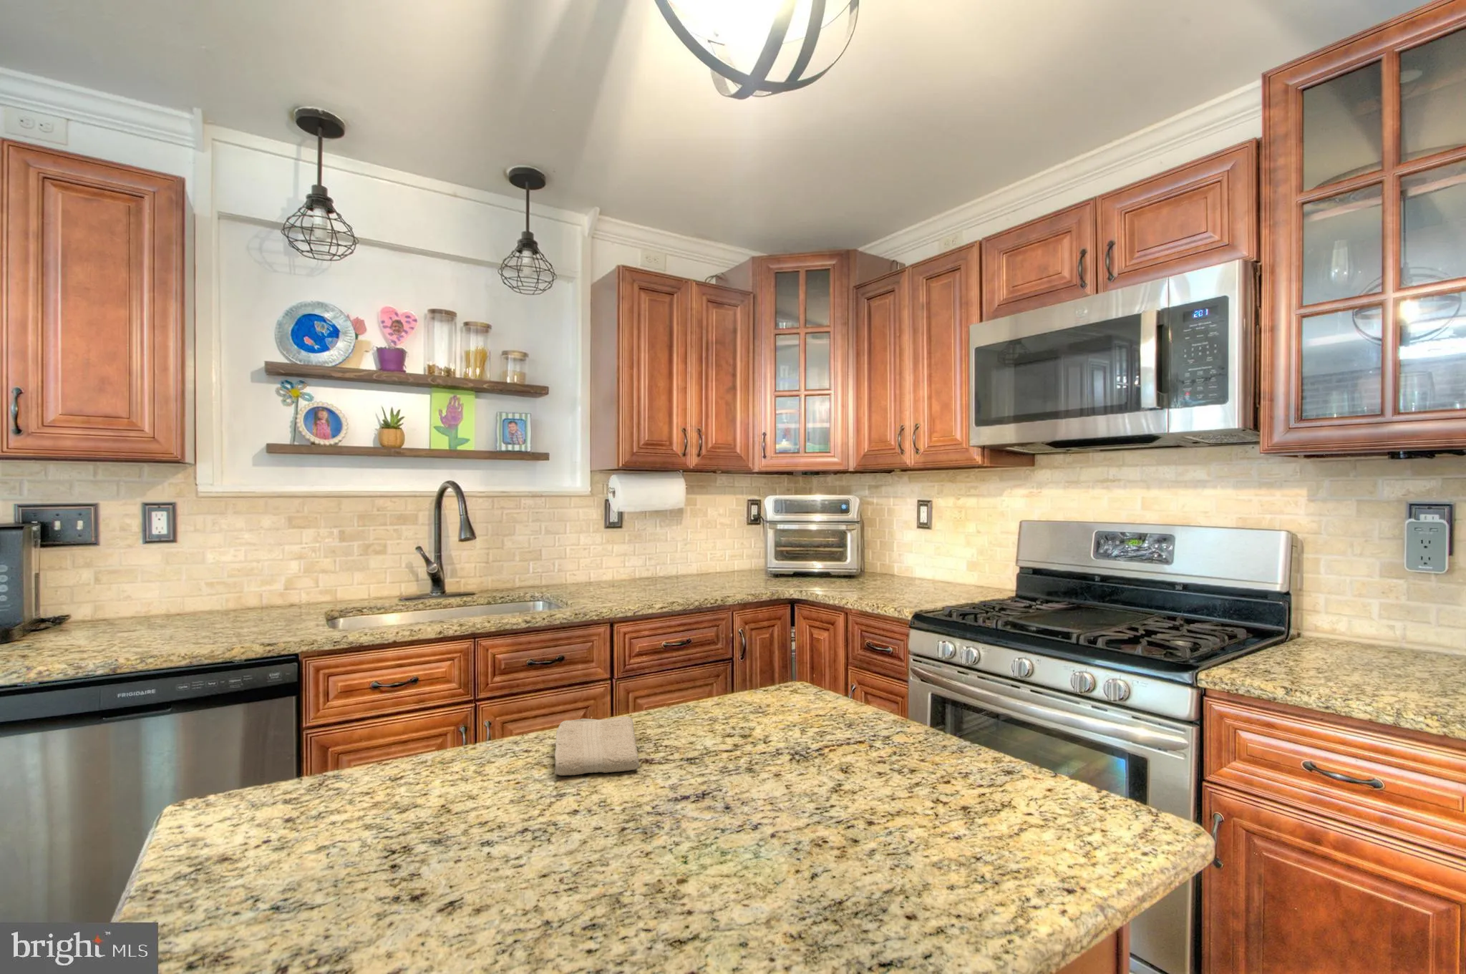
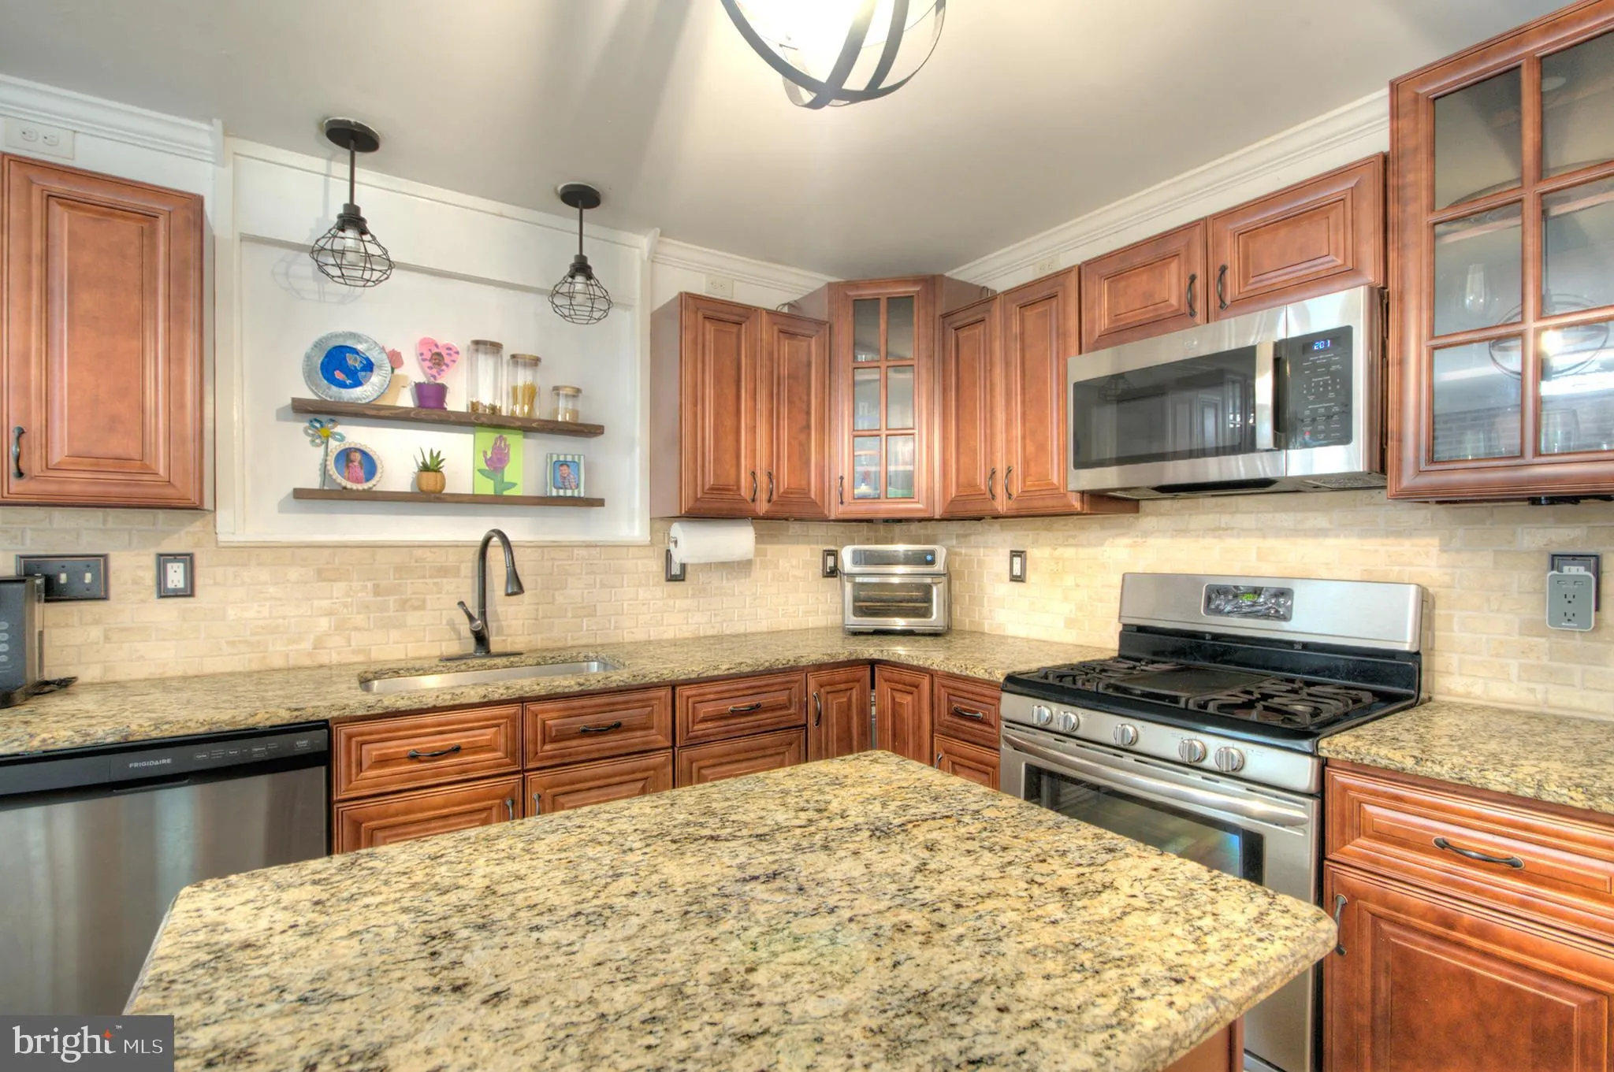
- washcloth [554,716,640,776]
